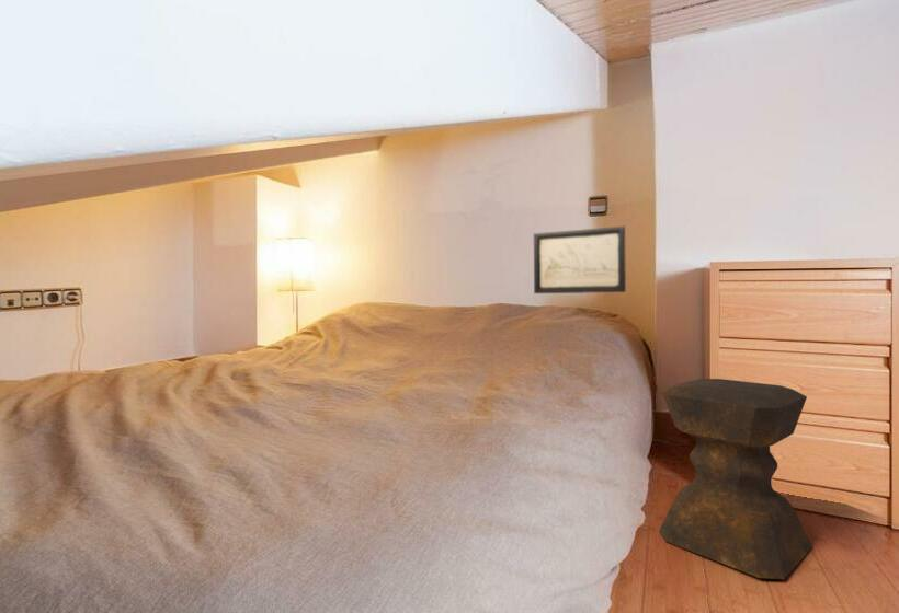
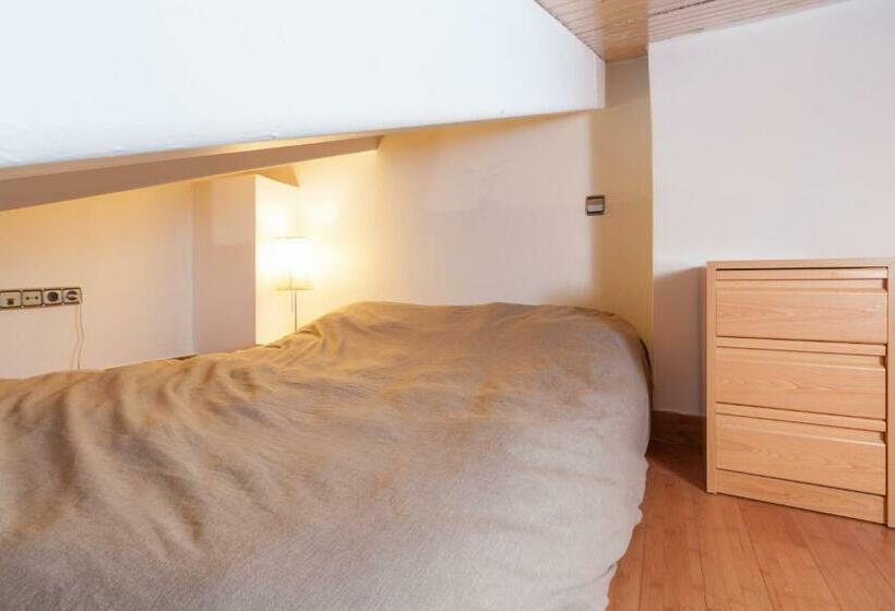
- stool [658,378,813,580]
- wall art [533,225,627,294]
